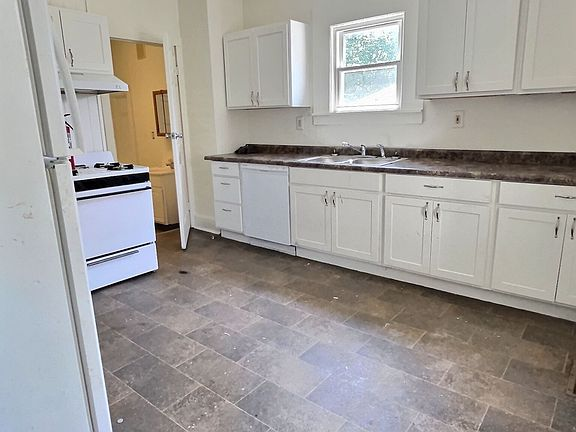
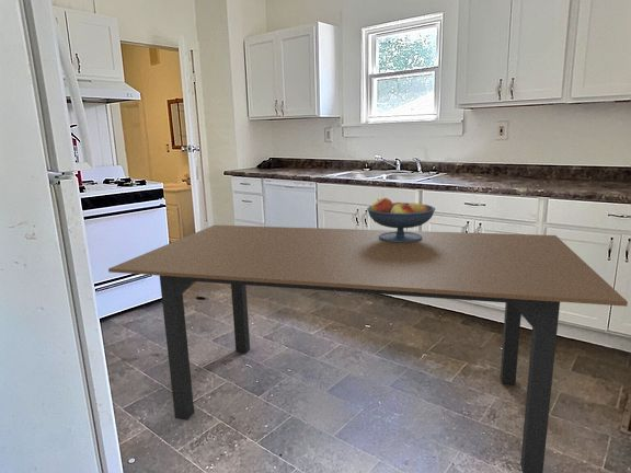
+ dining table [107,224,629,473]
+ fruit bowl [366,197,436,243]
